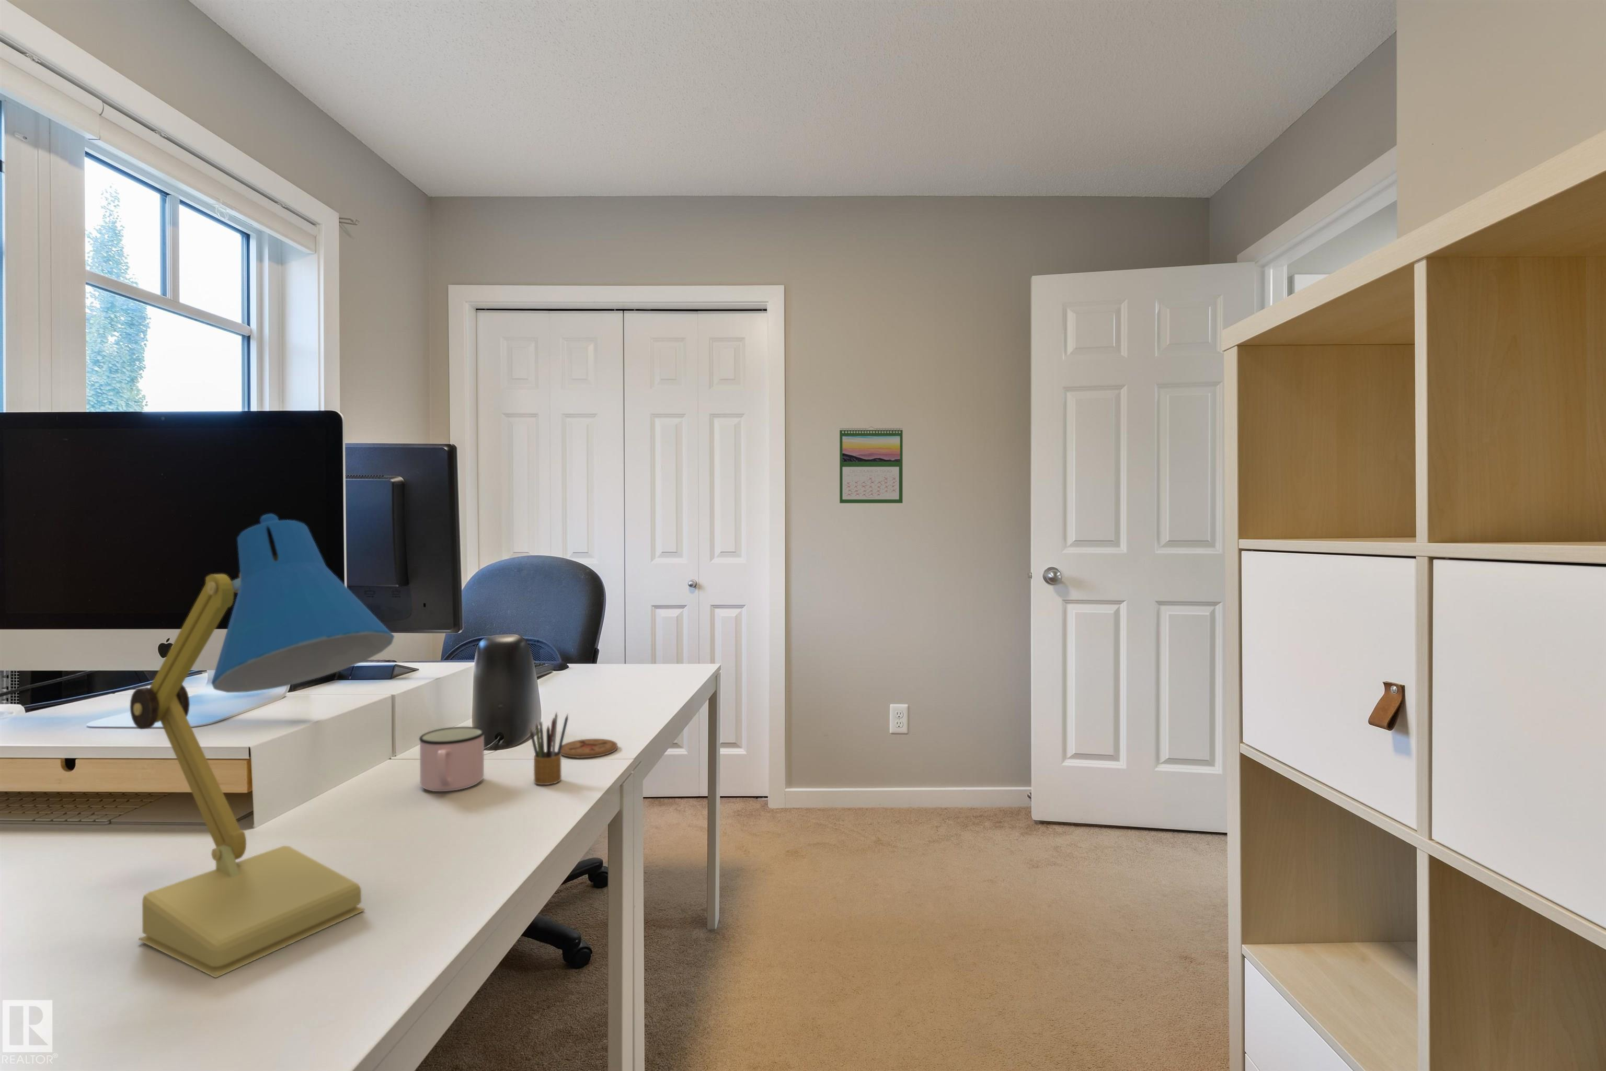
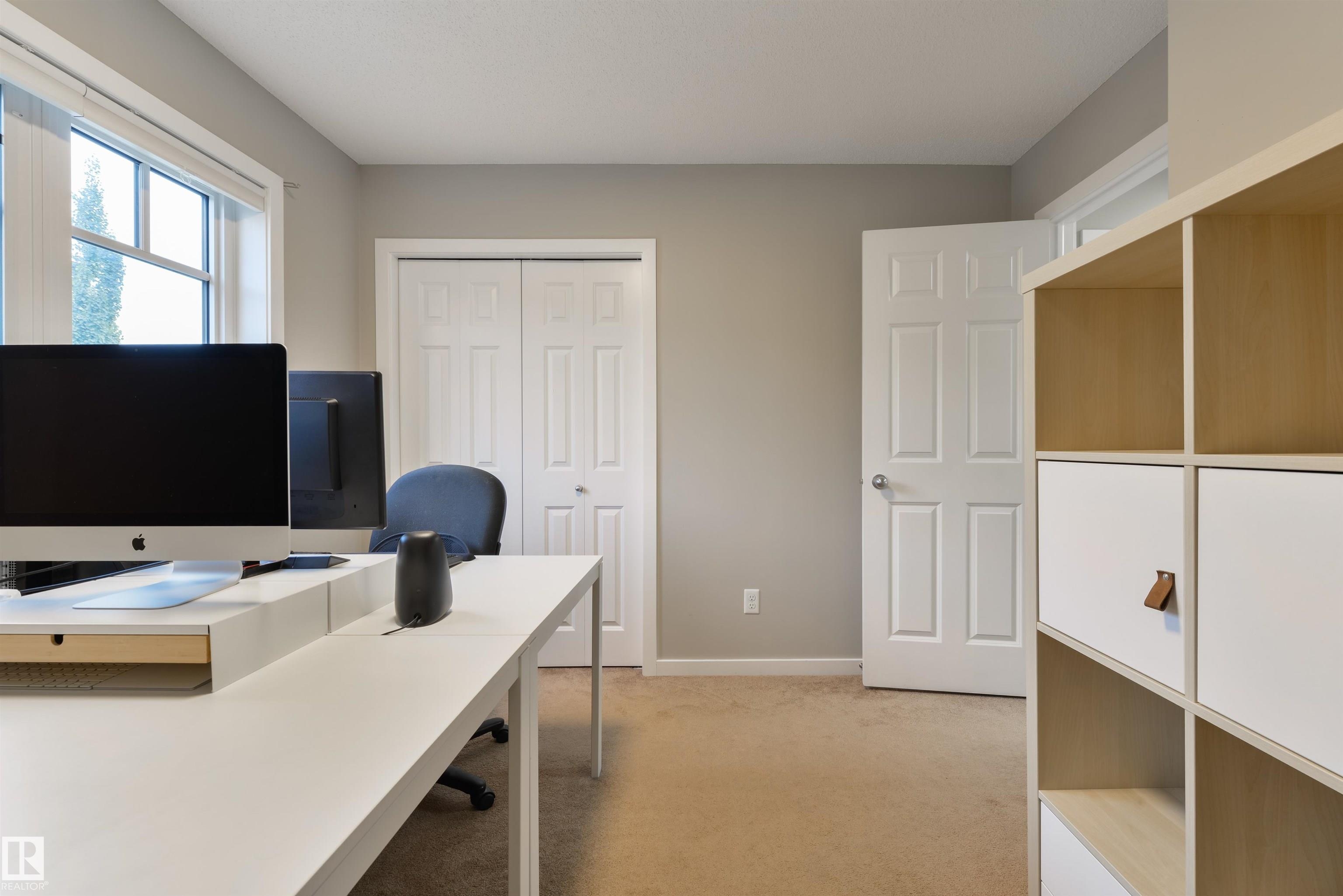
- desk lamp [129,513,395,979]
- coaster [561,739,618,759]
- pencil box [530,711,569,785]
- mug [419,727,486,792]
- calendar [839,426,903,503]
